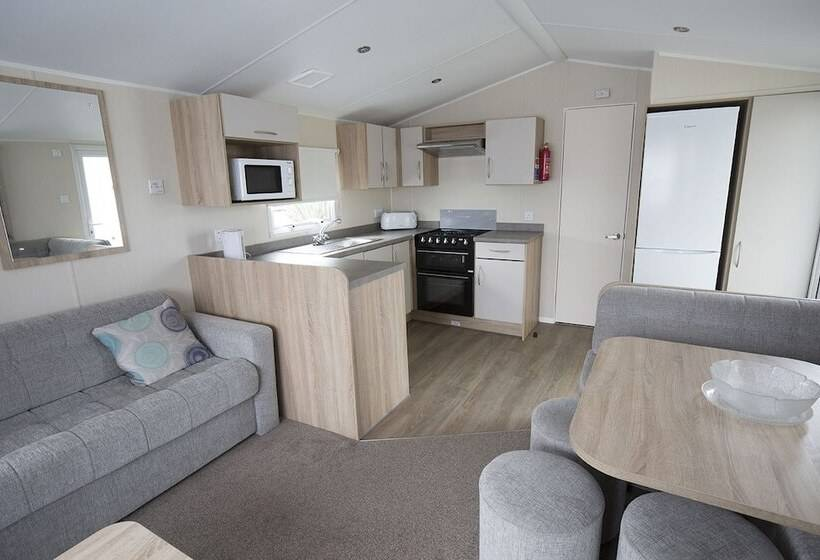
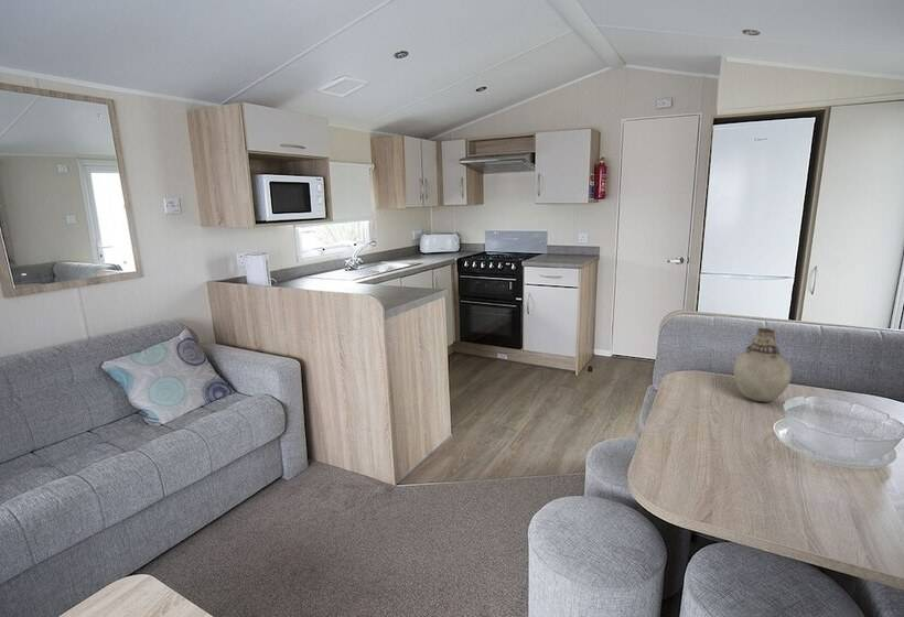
+ vase [733,327,793,403]
